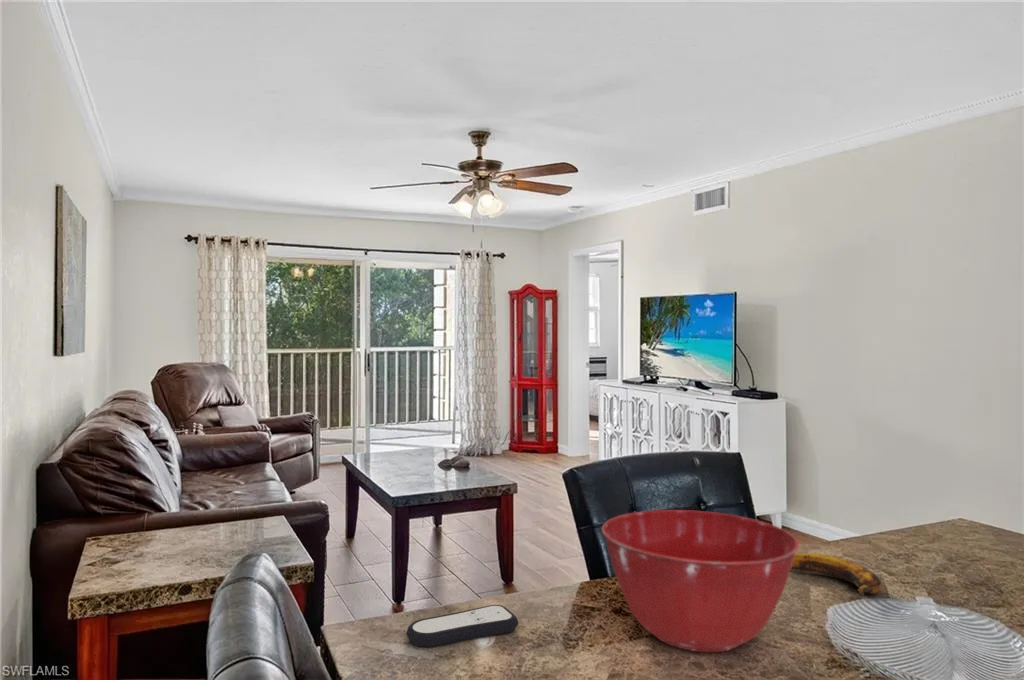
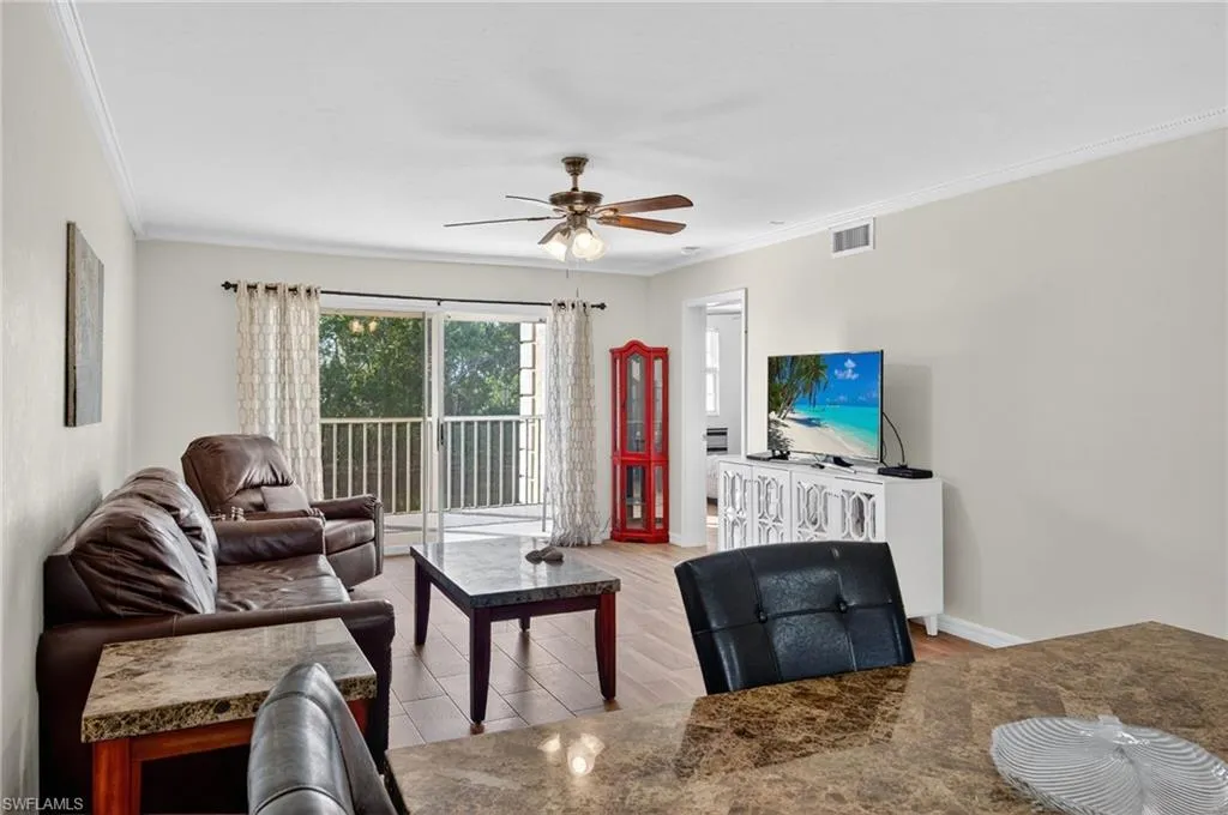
- mixing bowl [601,509,800,653]
- banana [791,552,882,597]
- remote control [405,604,519,648]
